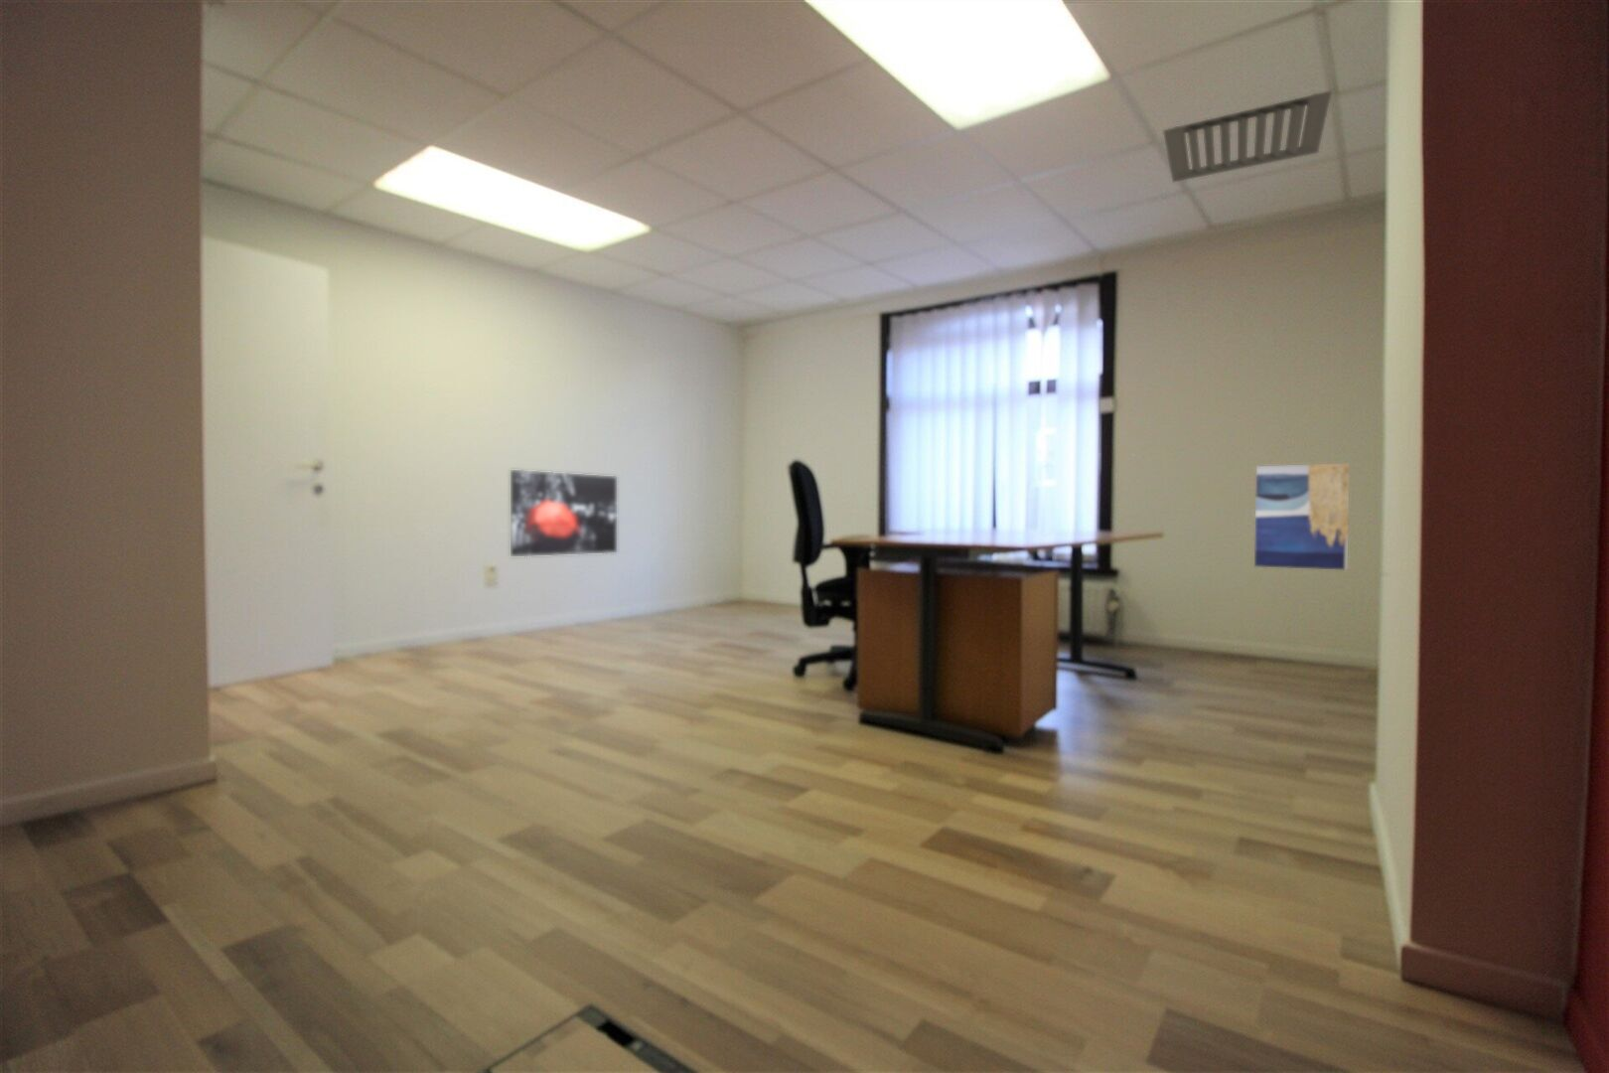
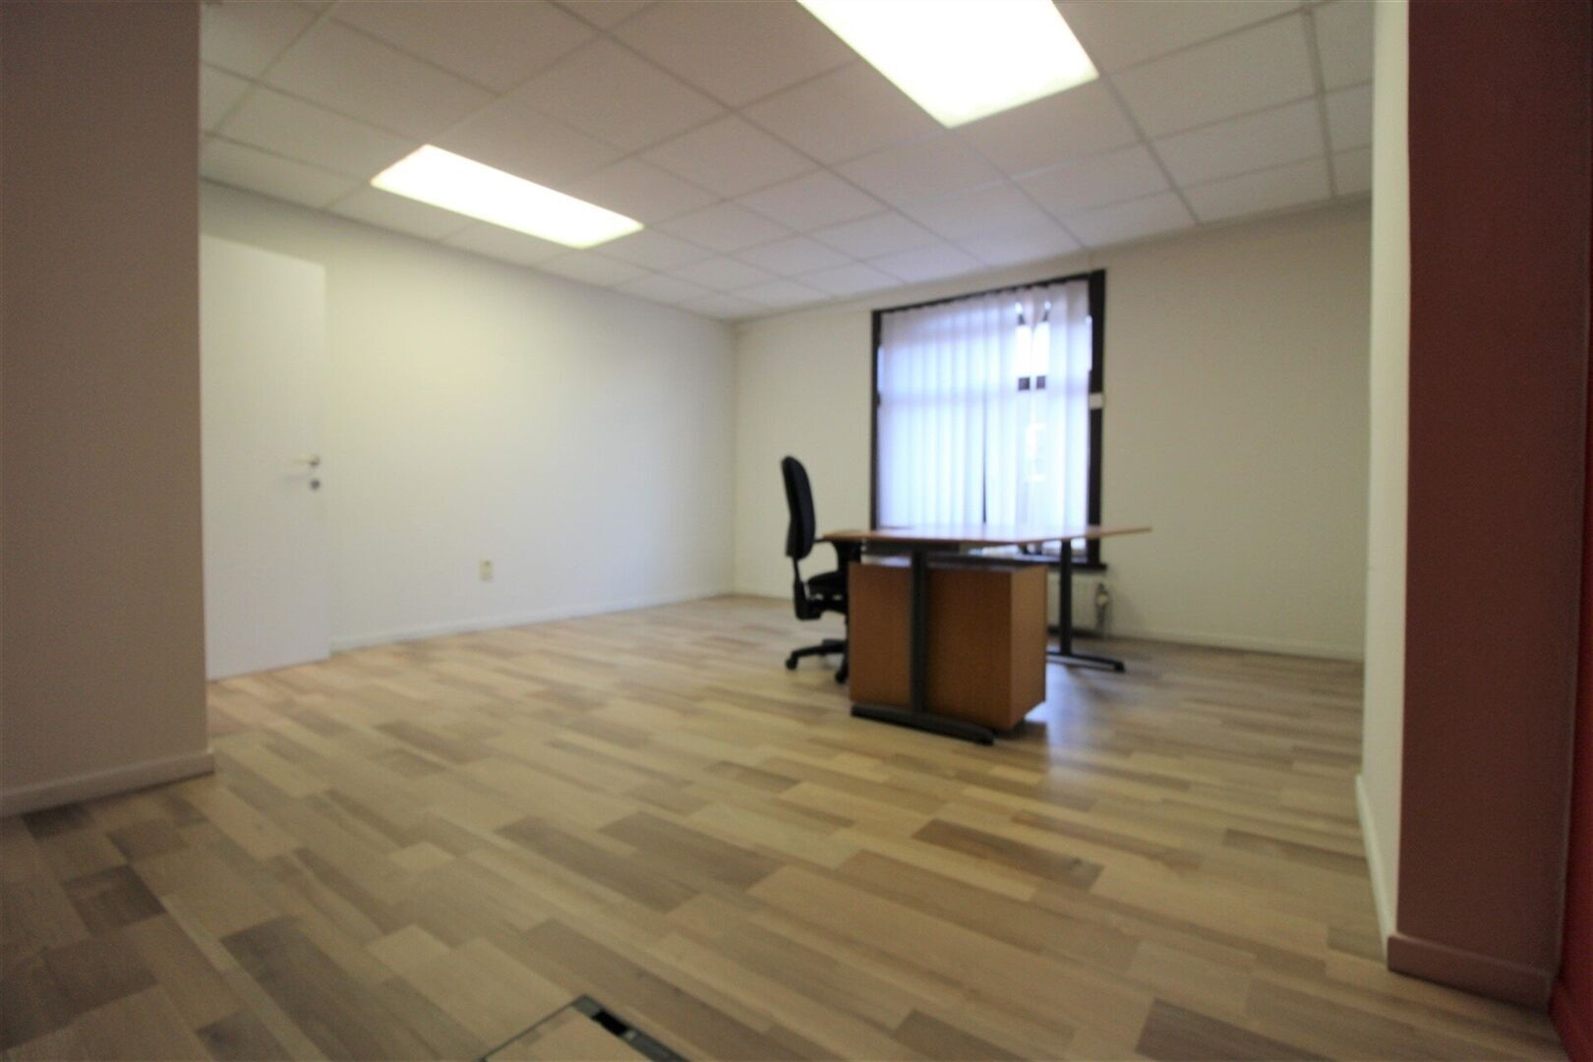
- wall art [1253,462,1350,571]
- wall art [510,469,618,557]
- ceiling vent [1162,90,1332,183]
